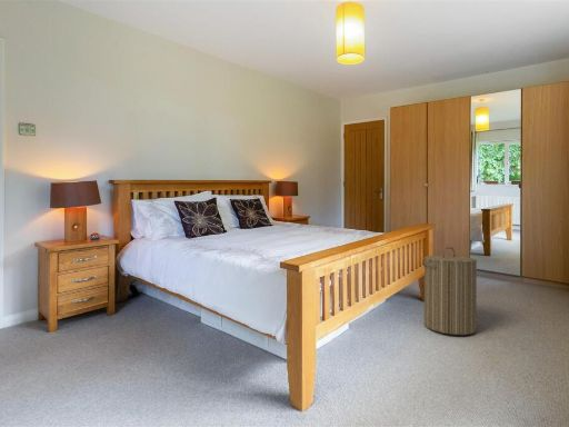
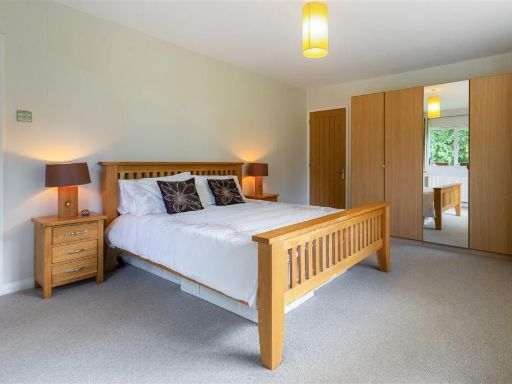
- laundry hamper [421,246,478,336]
